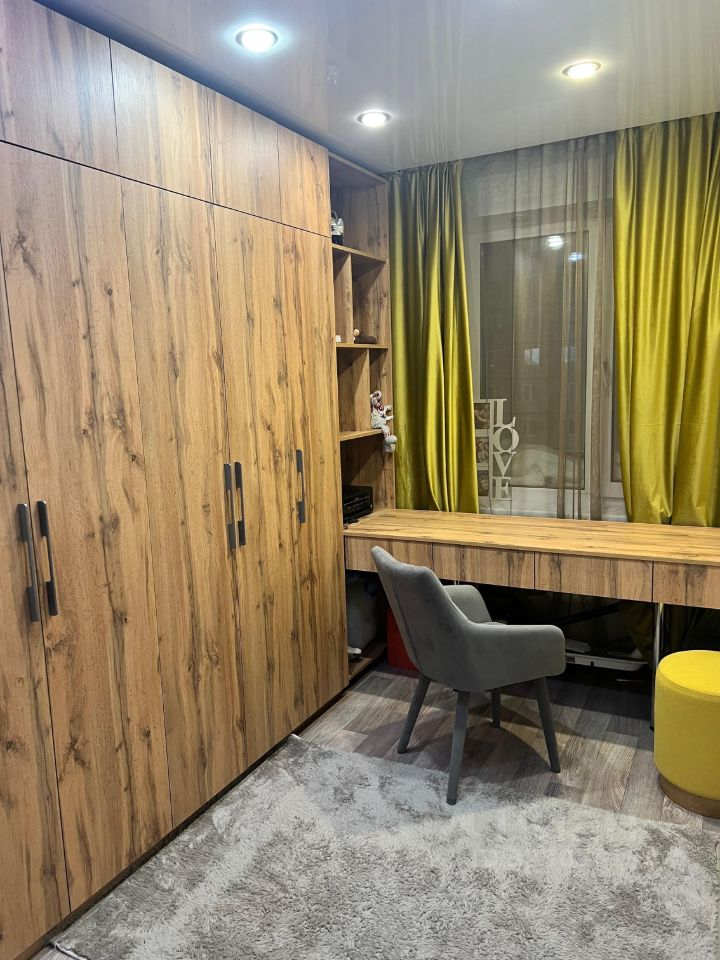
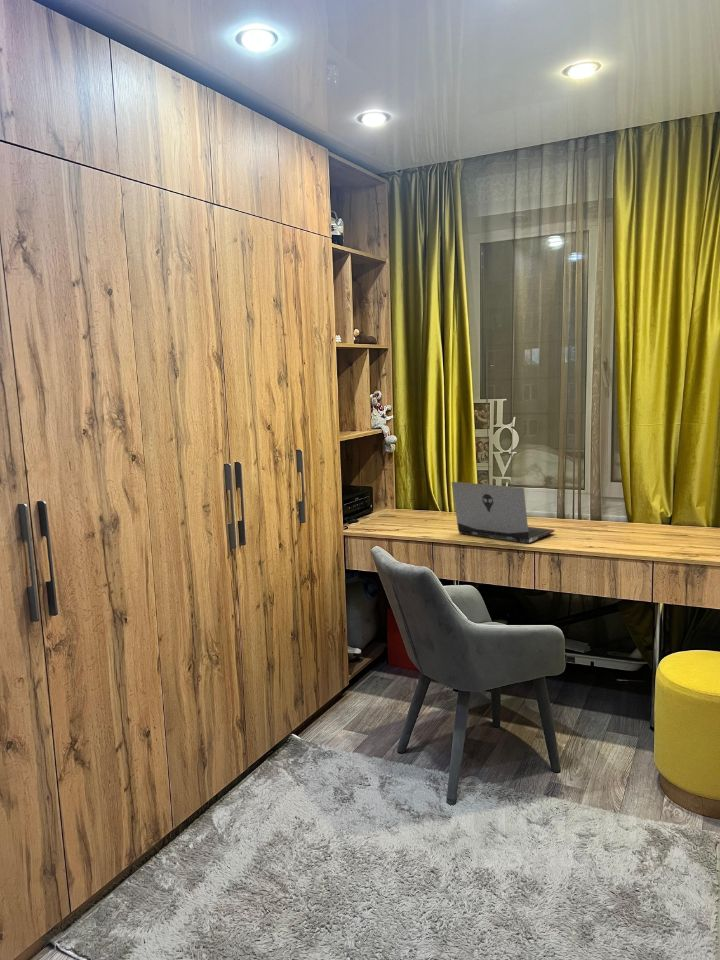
+ laptop computer [451,481,556,544]
